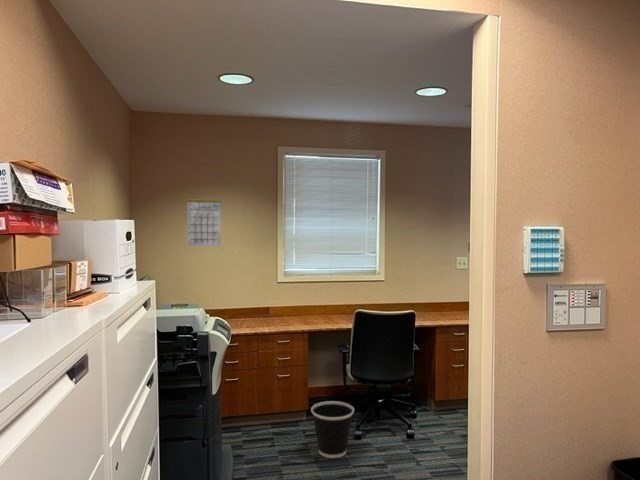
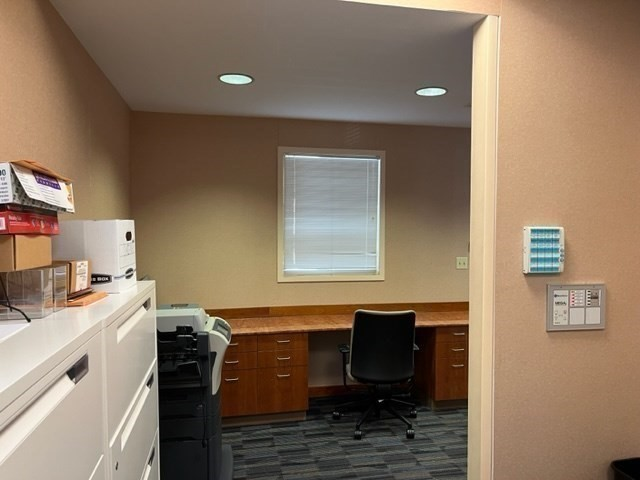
- calendar [186,190,222,247]
- wastebasket [310,400,355,459]
